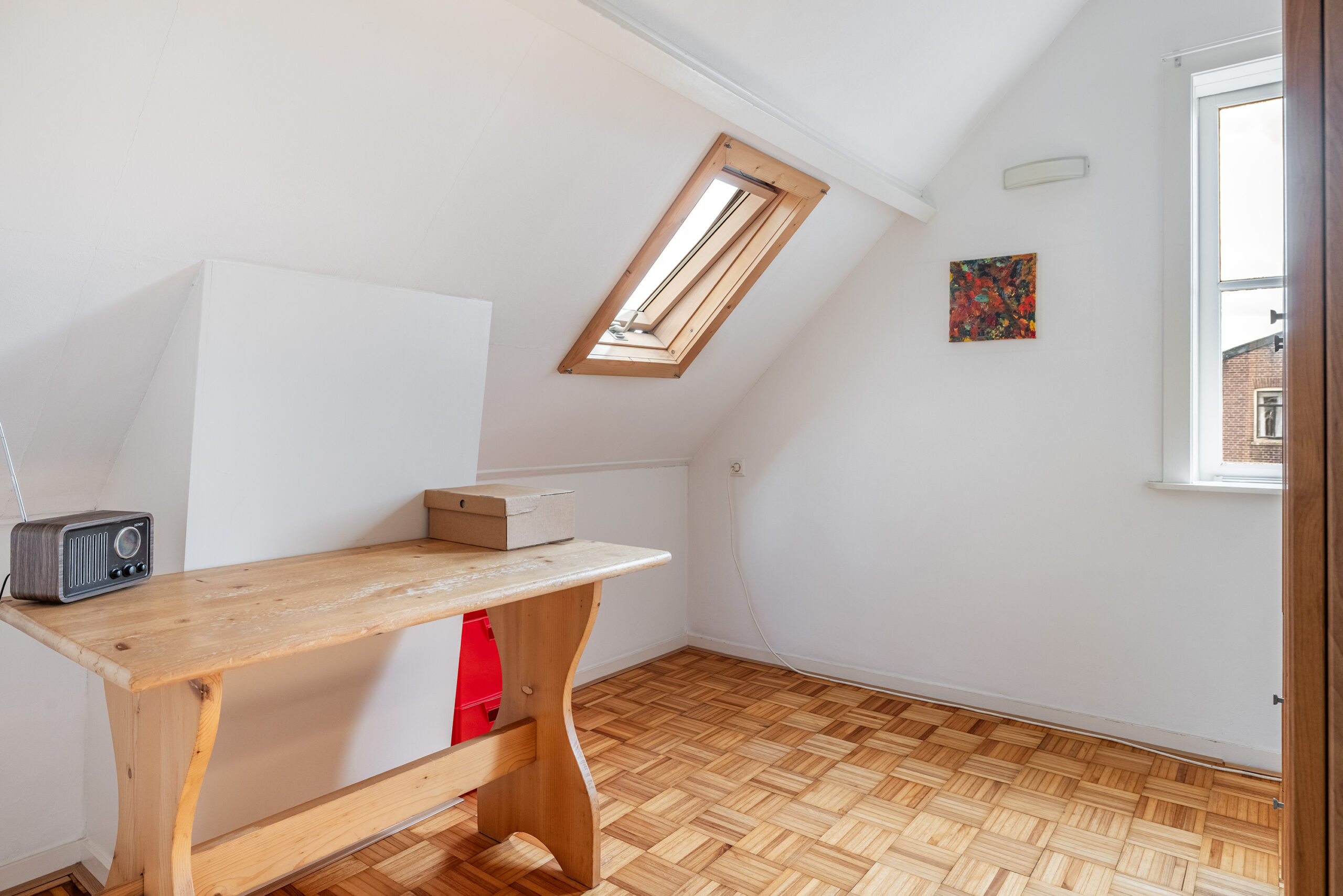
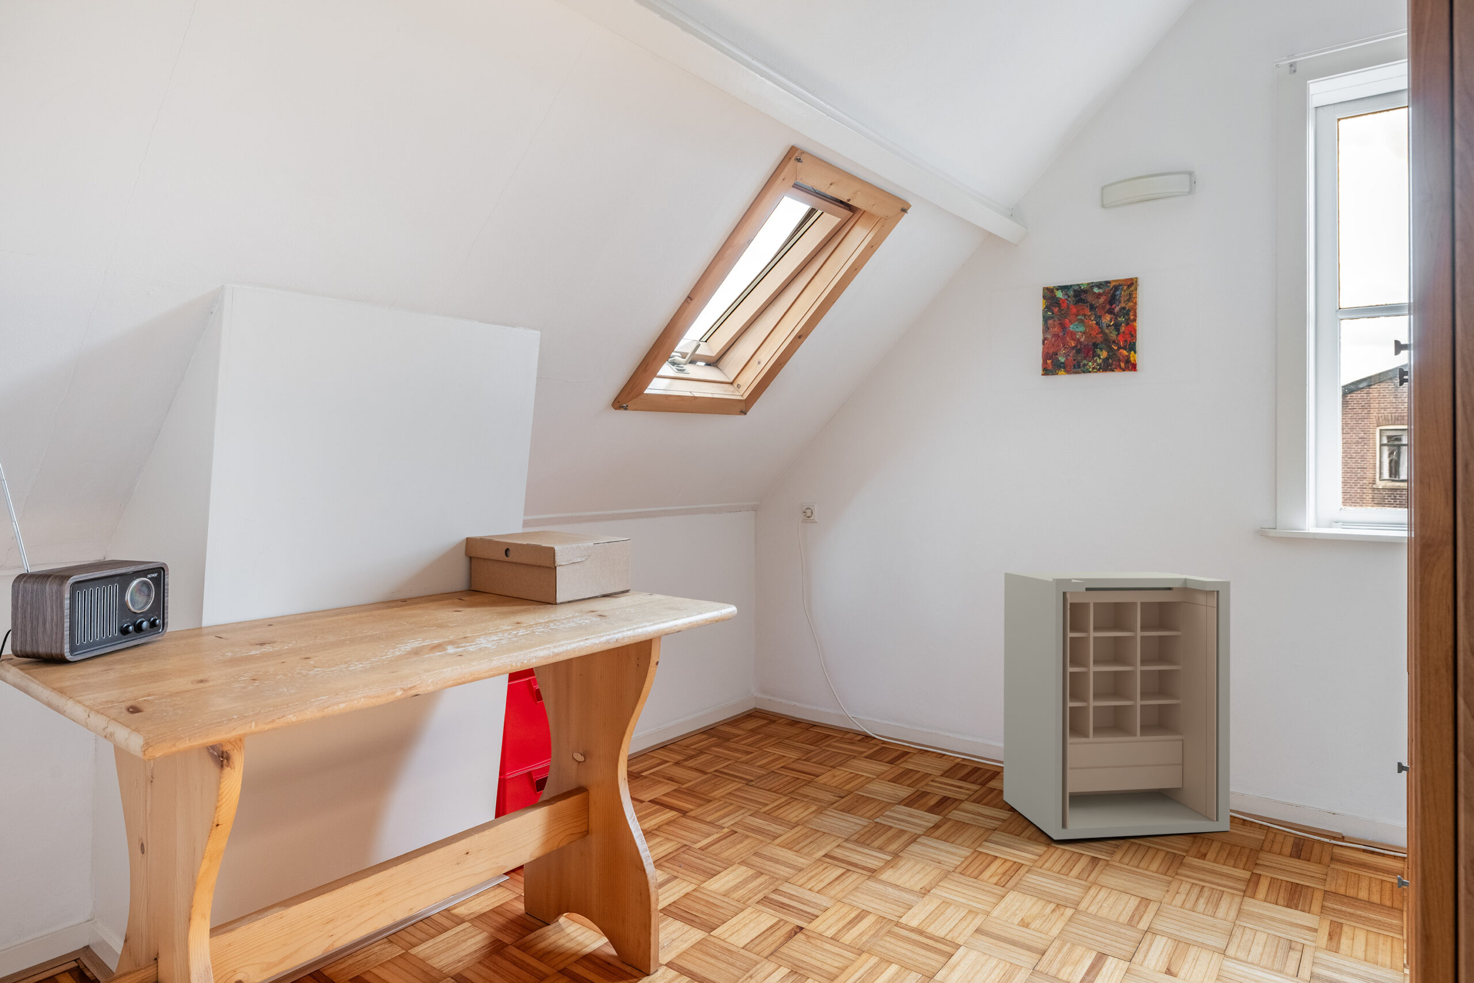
+ shelving unit [1003,572,1231,840]
